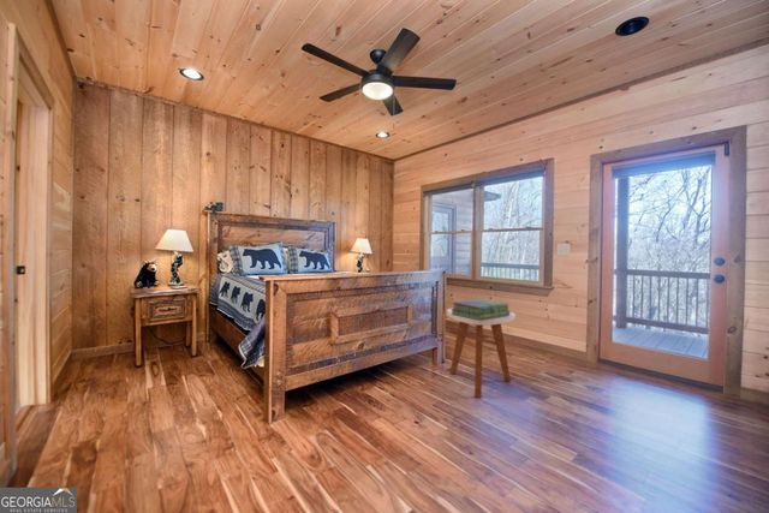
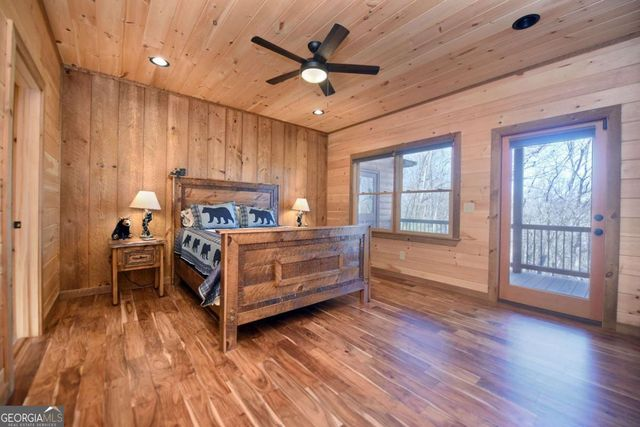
- side table [446,308,517,399]
- stack of books [451,298,511,321]
